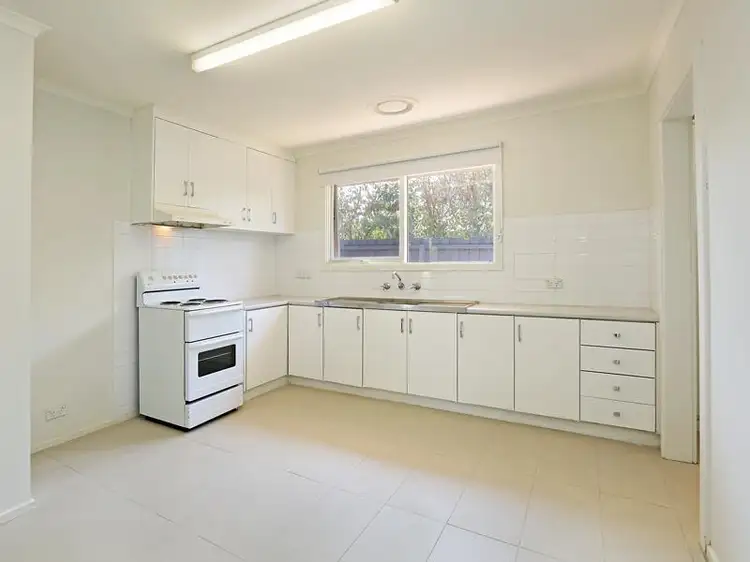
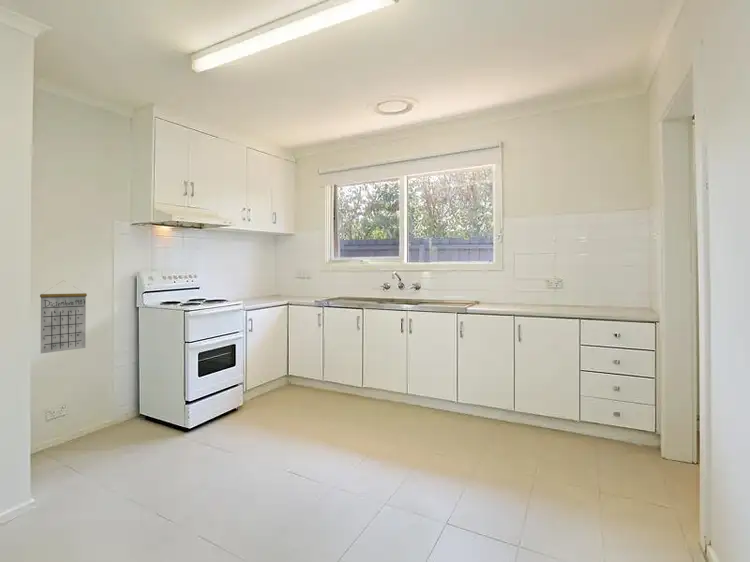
+ calendar [39,280,88,354]
